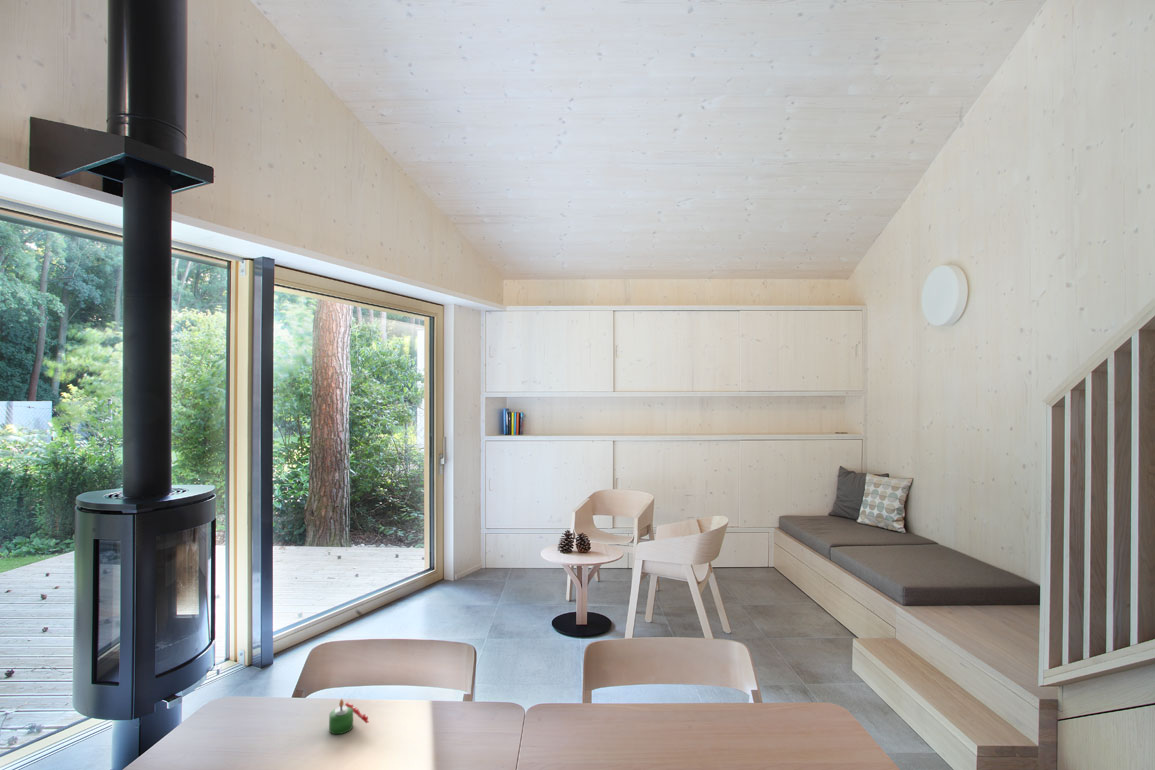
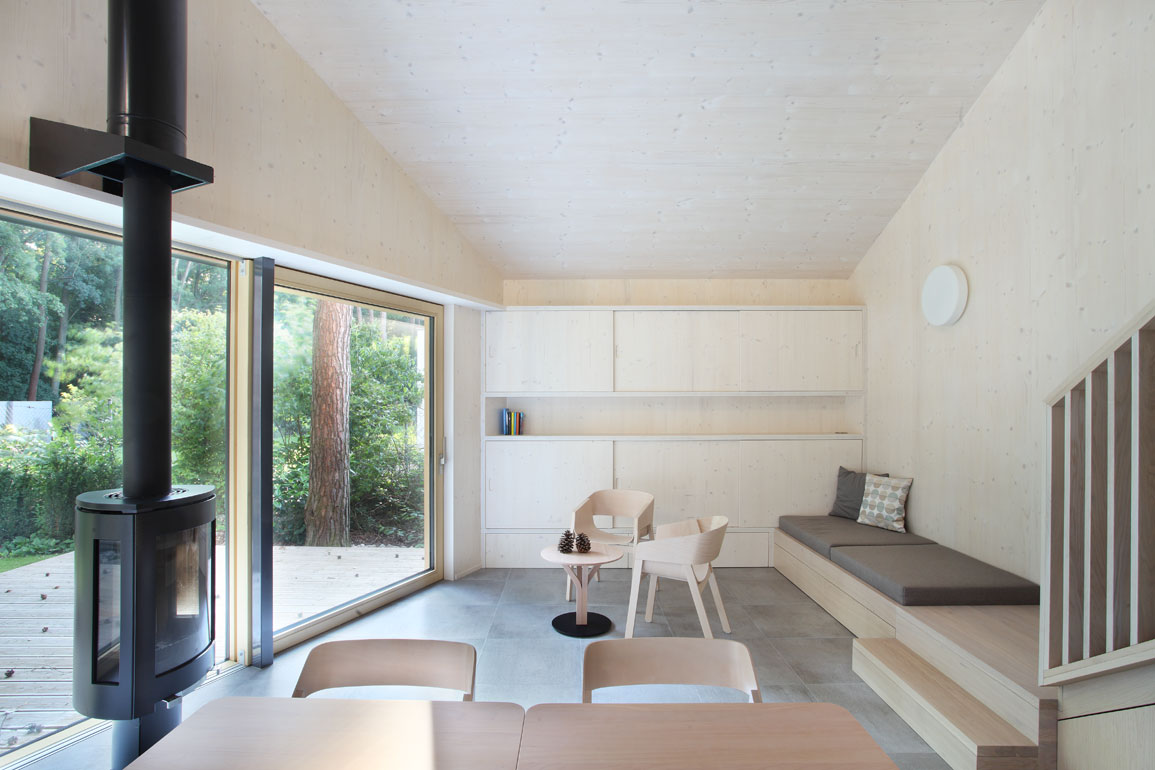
- candle [328,698,370,735]
